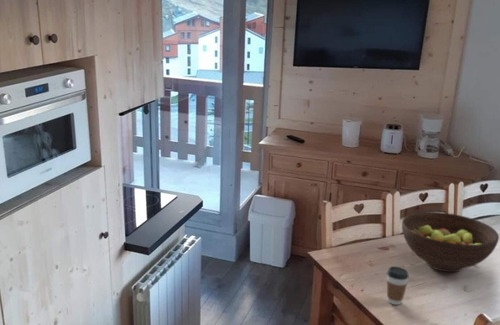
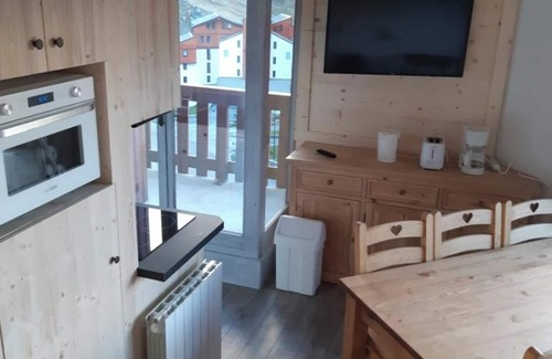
- fruit bowl [401,211,500,273]
- coffee cup [386,266,410,306]
